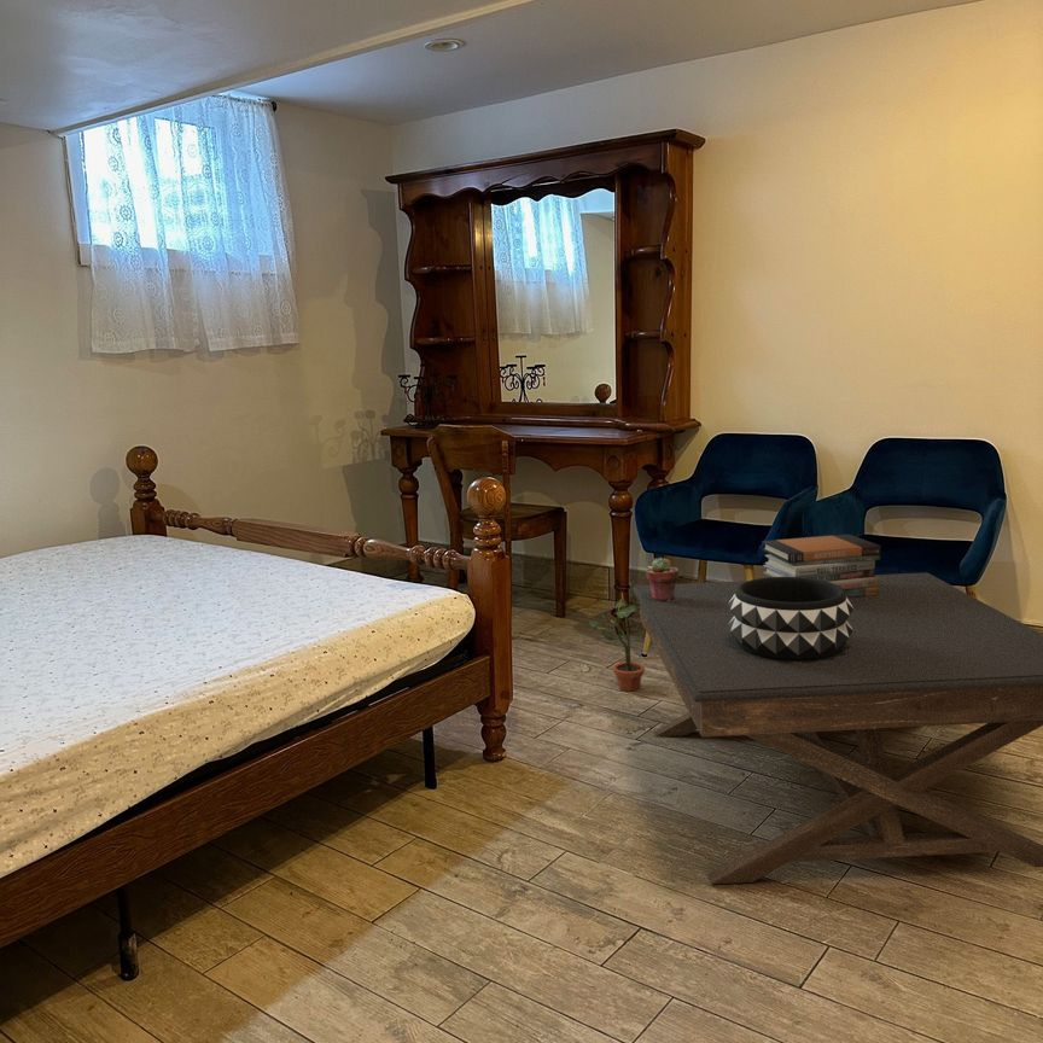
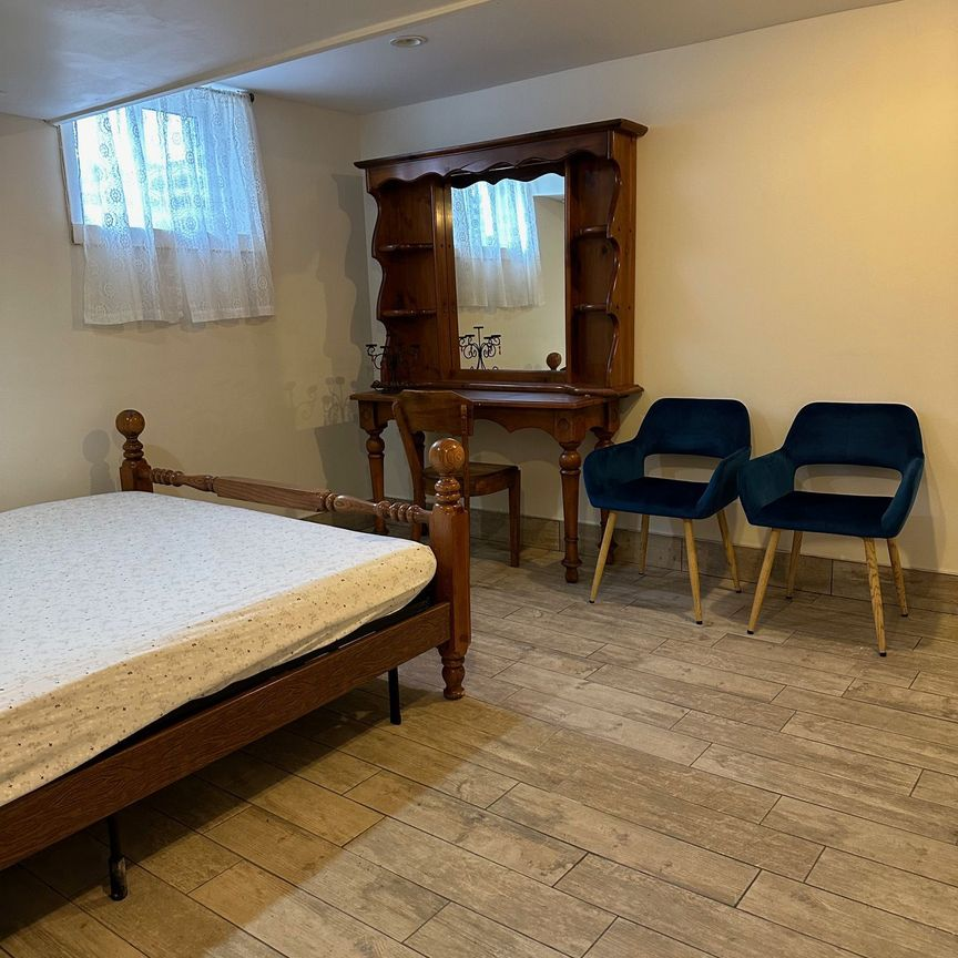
- book stack [761,534,882,598]
- potted plant [588,592,646,692]
- potted succulent [645,557,680,601]
- coffee table [631,571,1043,885]
- decorative bowl [728,576,853,660]
